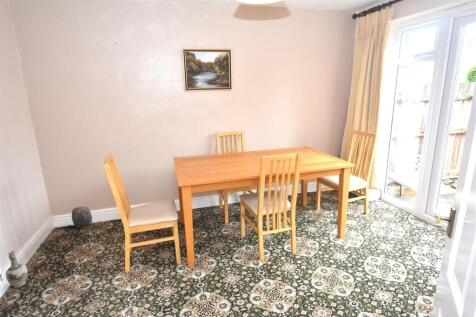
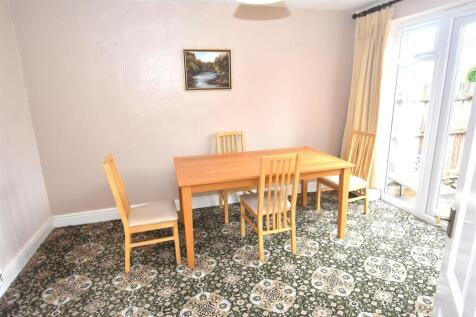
- rock [71,206,93,228]
- vase [5,250,29,288]
